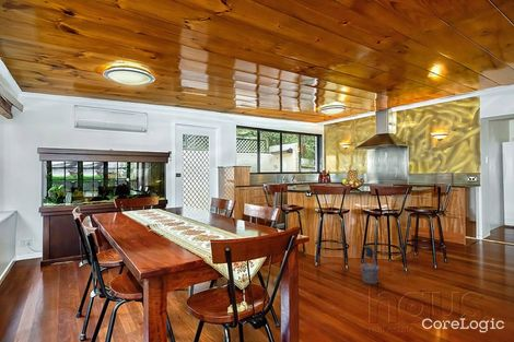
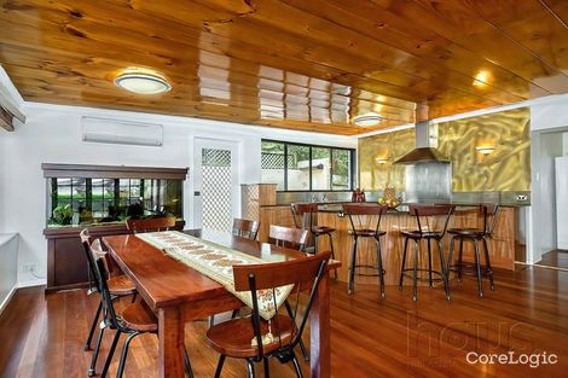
- bucket [360,246,382,285]
